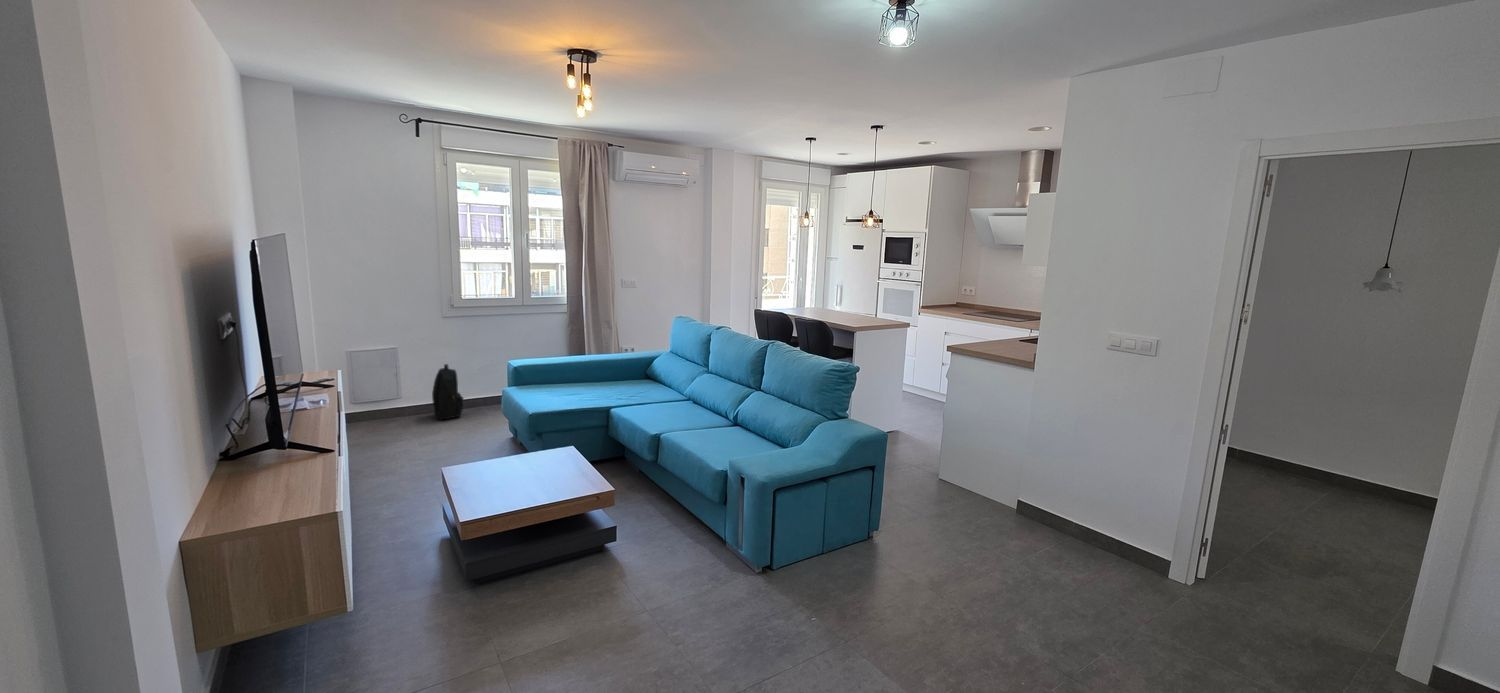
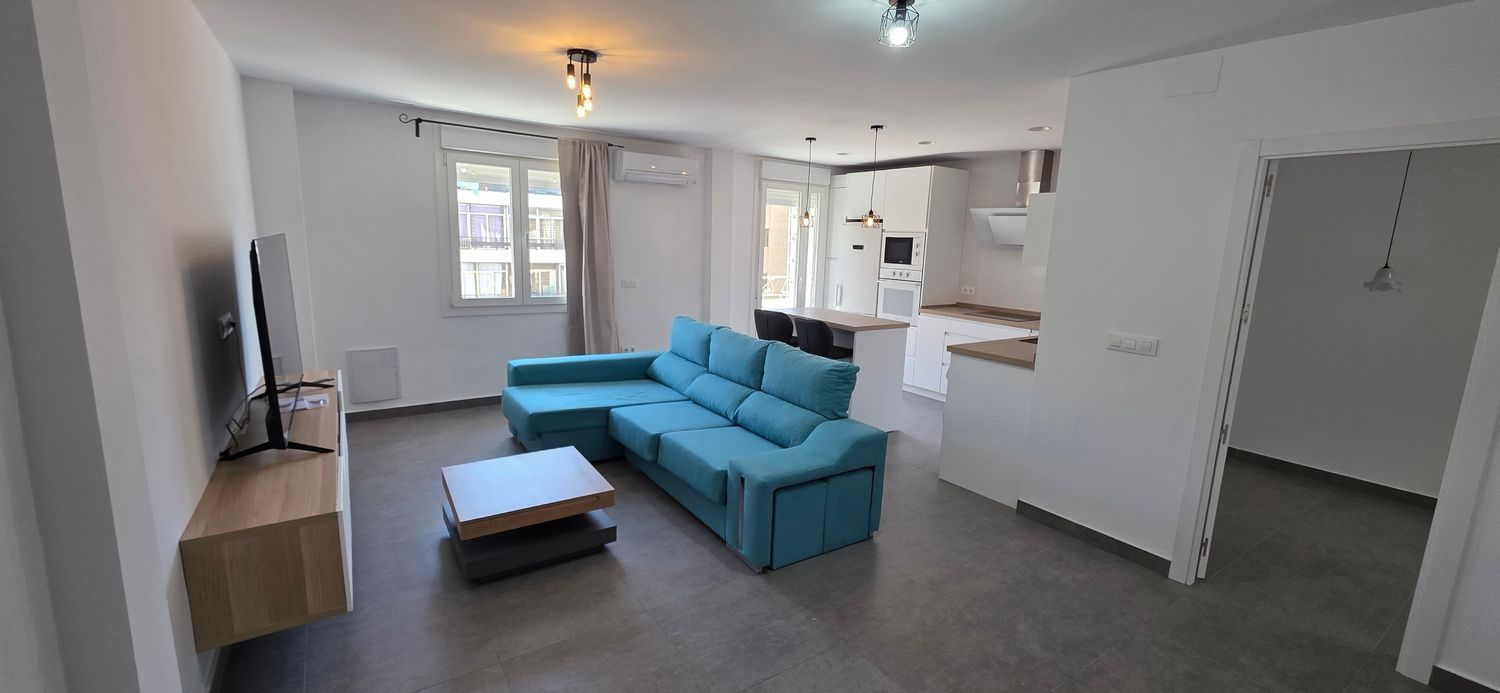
- backpack [431,363,465,421]
